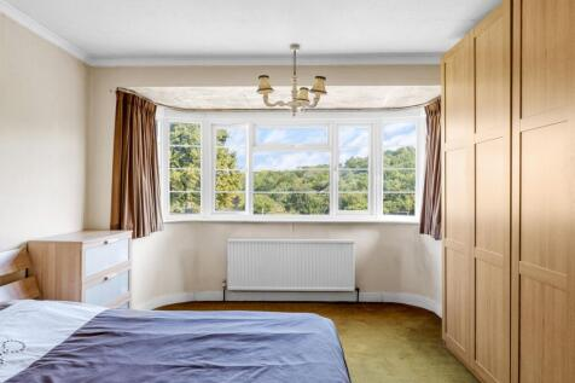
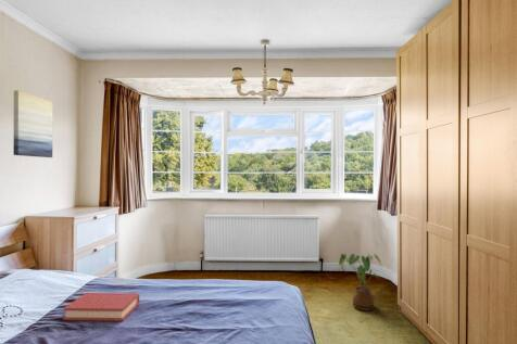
+ house plant [338,252,382,311]
+ wall art [12,89,54,158]
+ hardback book [62,292,140,322]
